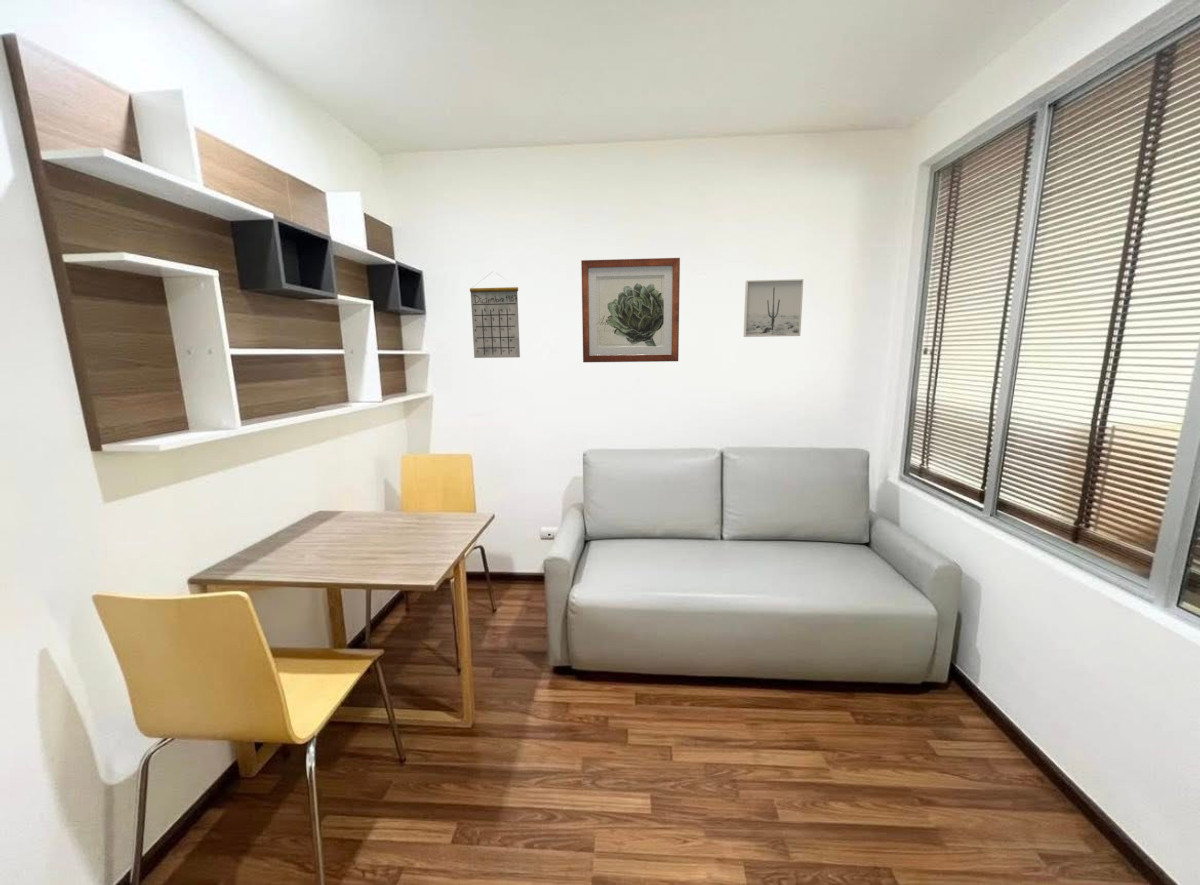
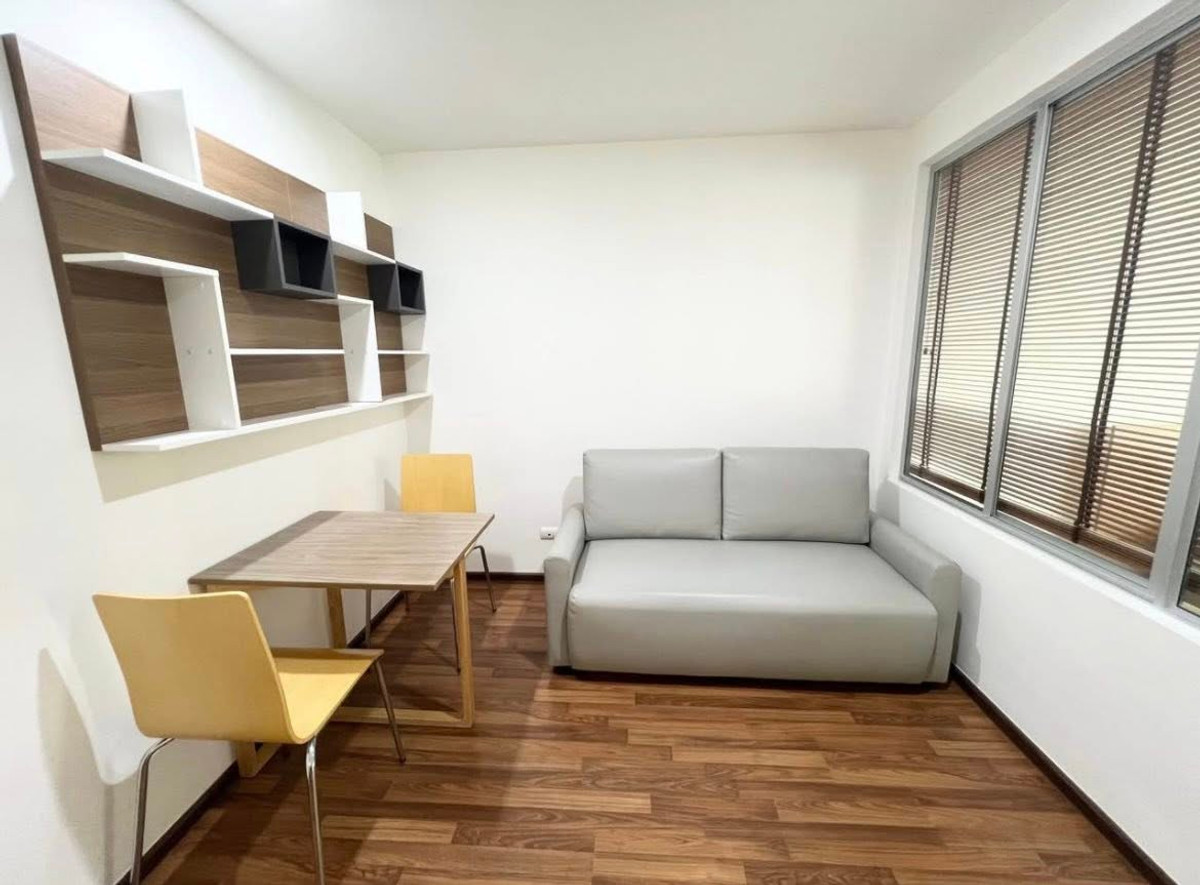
- calendar [469,272,521,359]
- wall art [580,257,681,363]
- wall art [743,278,804,338]
